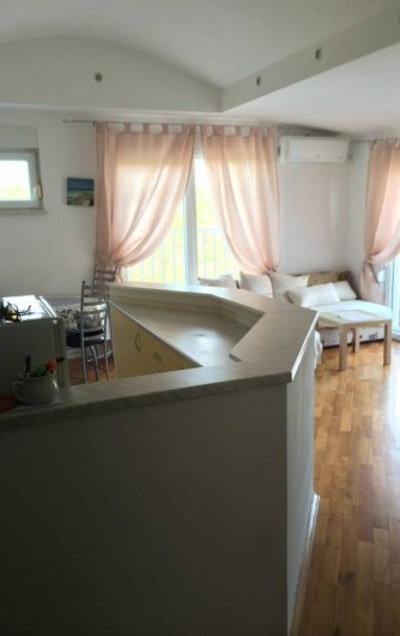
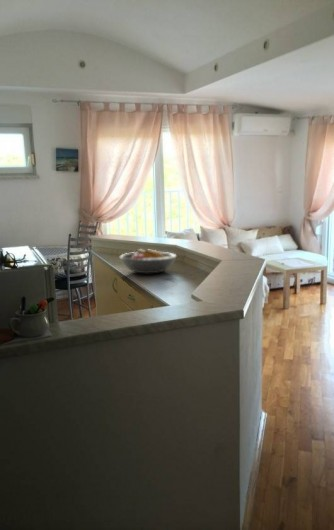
+ fruit bowl [119,248,178,275]
